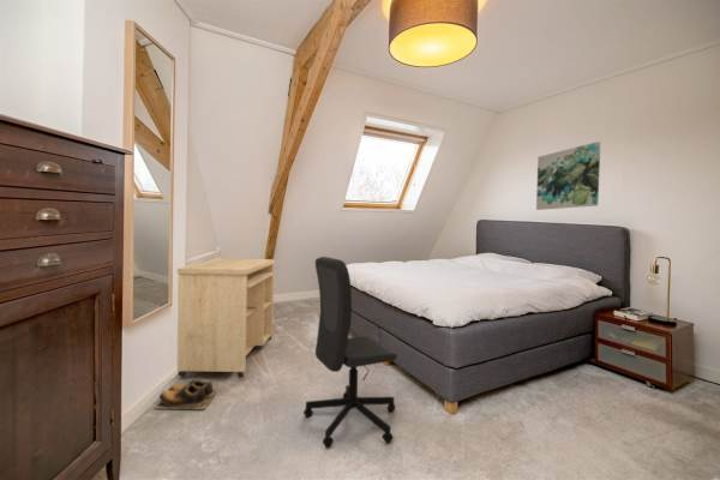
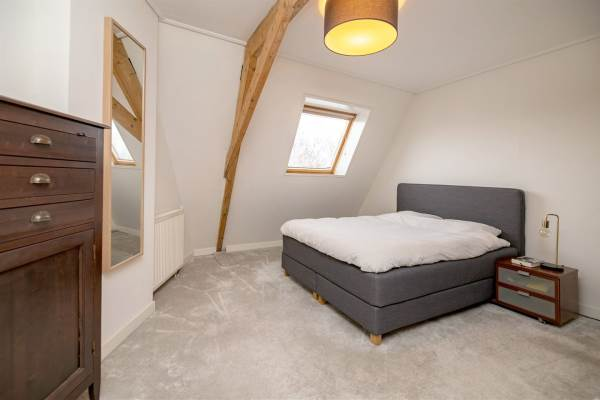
- desk [176,257,276,380]
- office chair [302,256,398,449]
- wall art [535,140,601,211]
- shoes [152,379,217,410]
